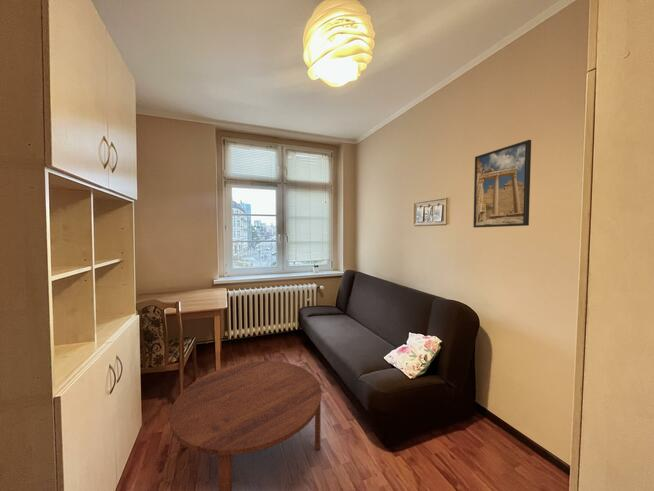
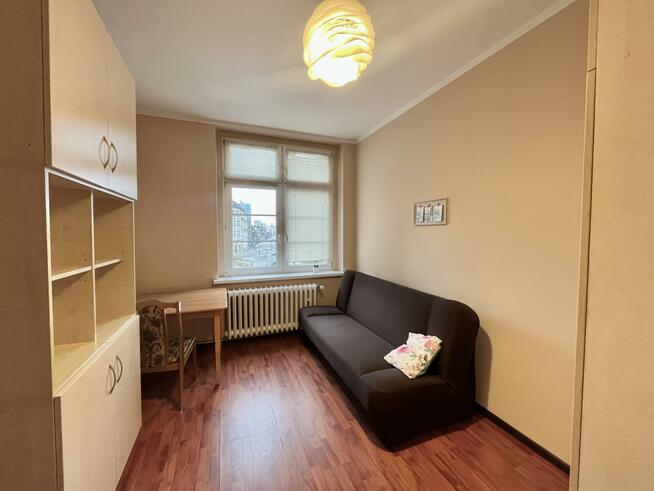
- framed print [472,139,532,229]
- coffee table [169,360,322,491]
